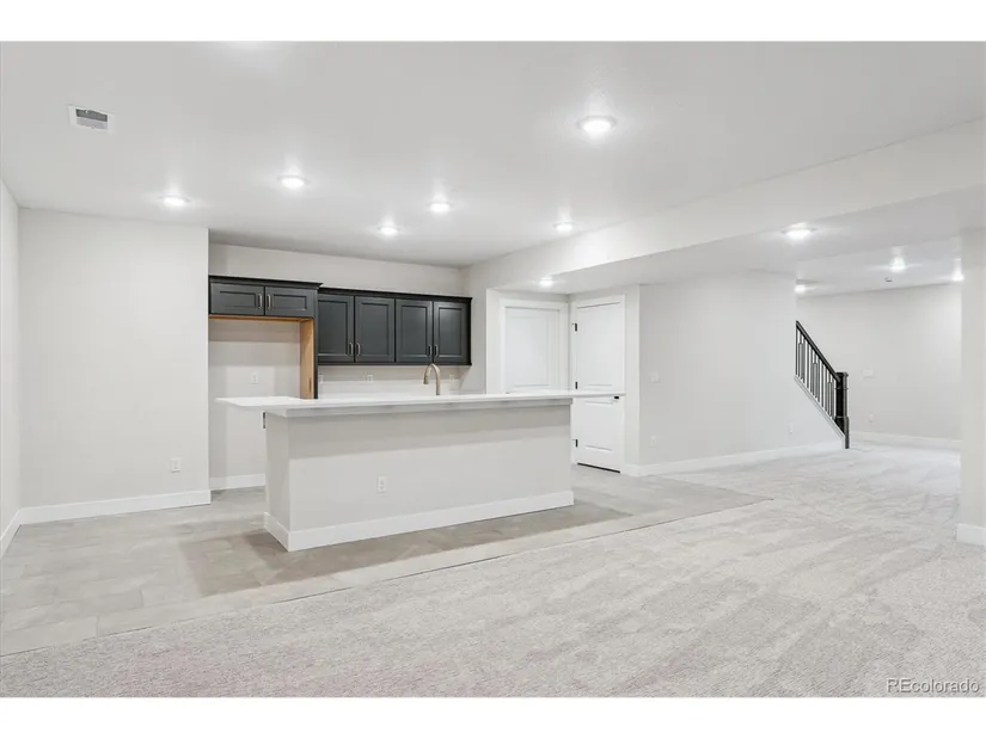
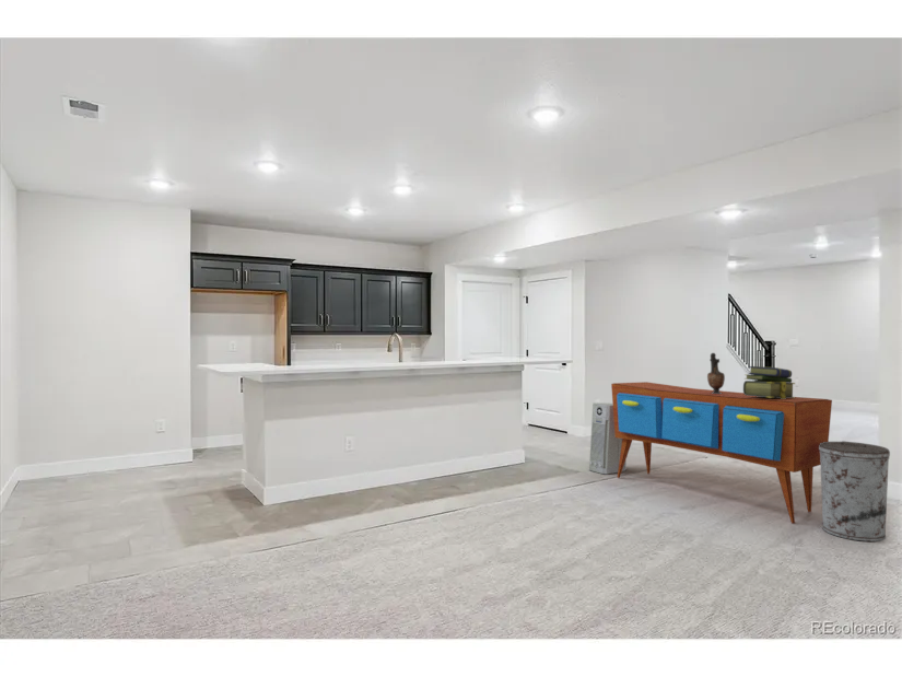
+ trash can [819,440,891,542]
+ vase [706,352,726,394]
+ air purifier [588,402,629,475]
+ stack of books [742,365,796,399]
+ sideboard [610,381,833,524]
